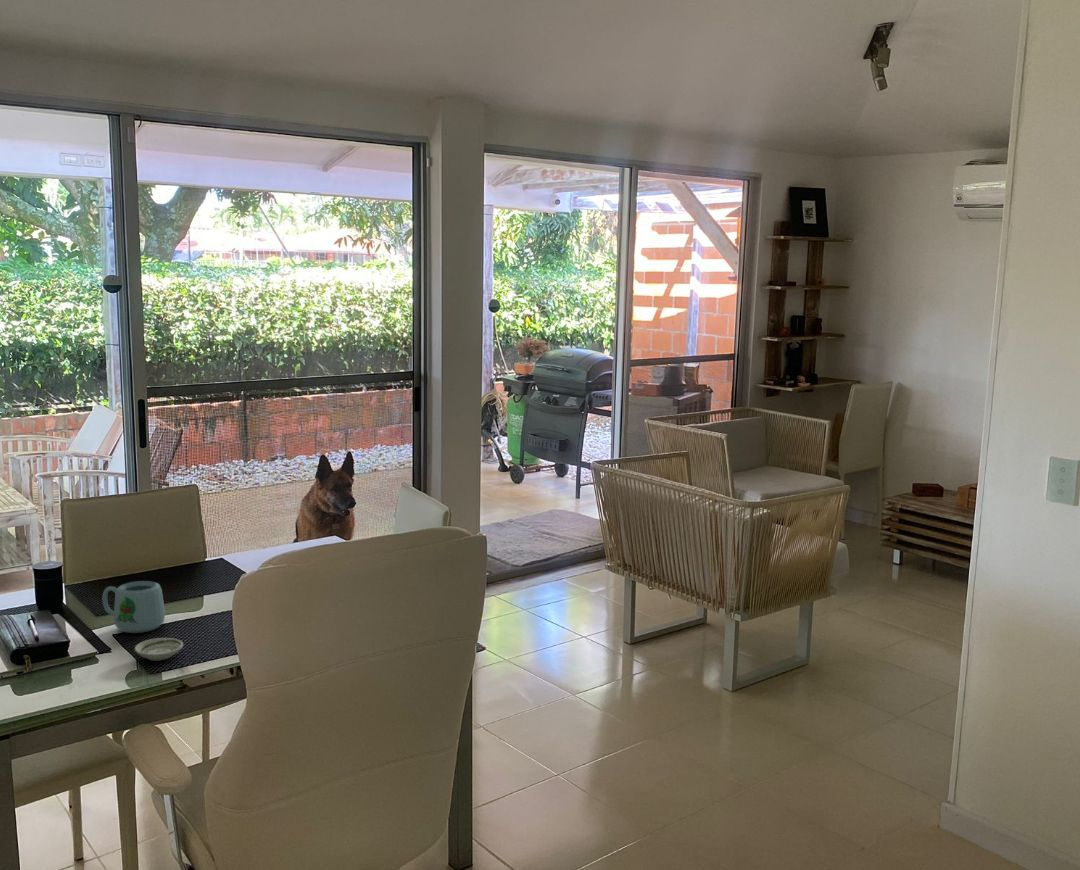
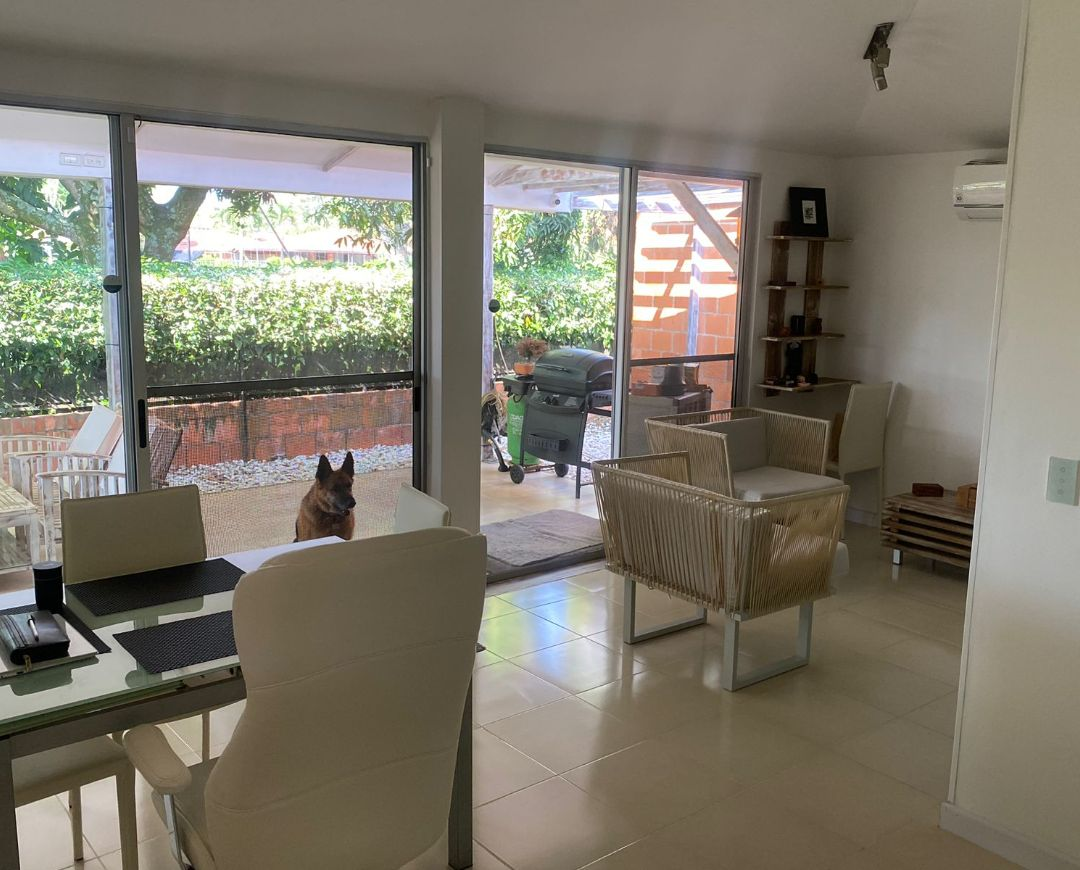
- saucer [134,637,184,662]
- mug [101,580,166,634]
